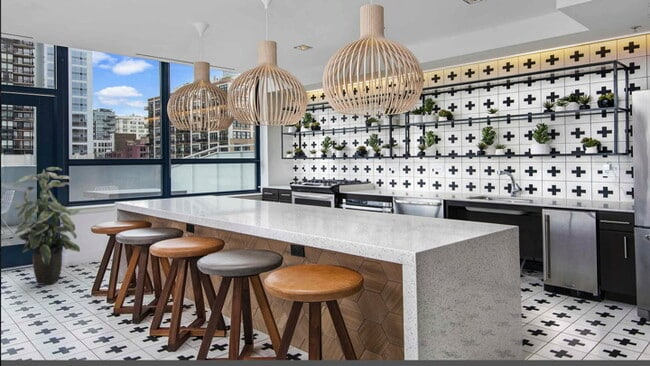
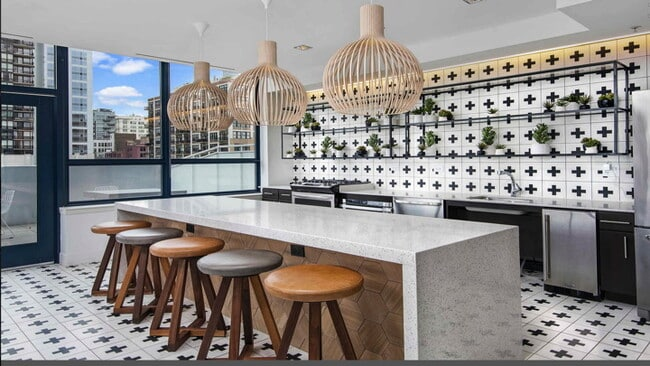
- indoor plant [13,166,82,286]
